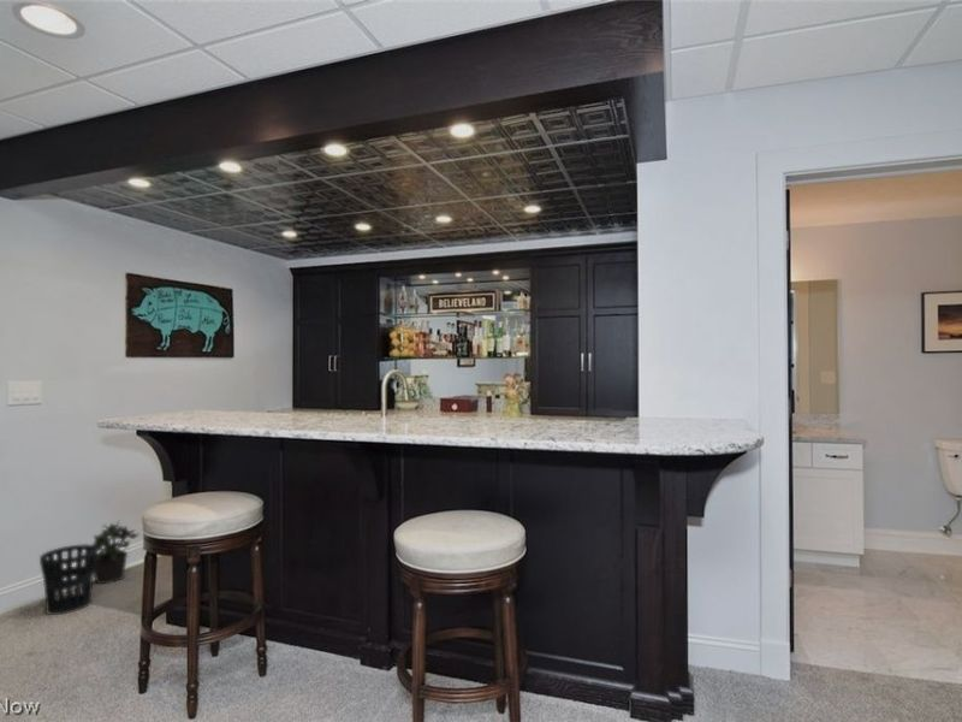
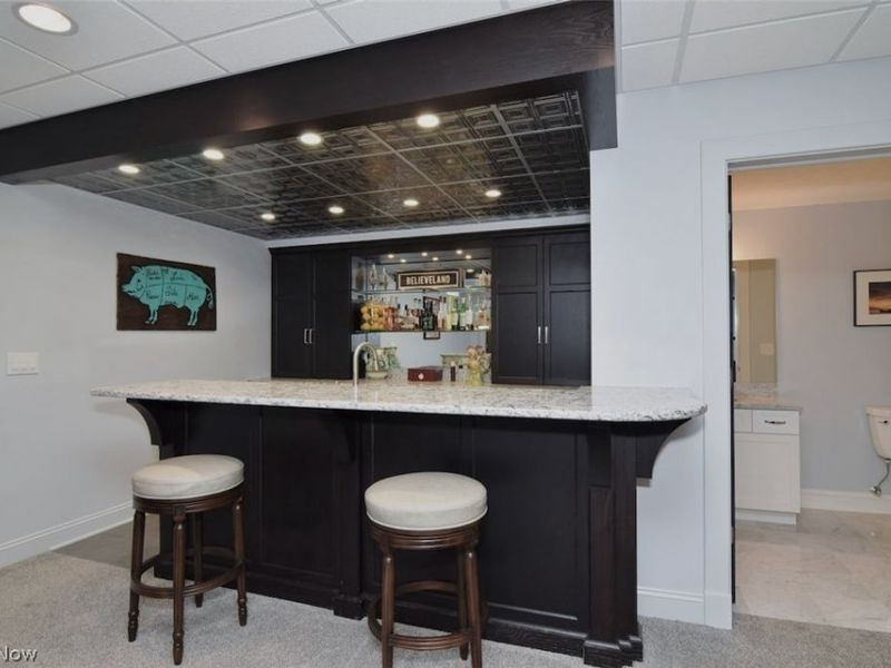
- wastebasket [38,543,99,616]
- potted plant [91,520,141,585]
